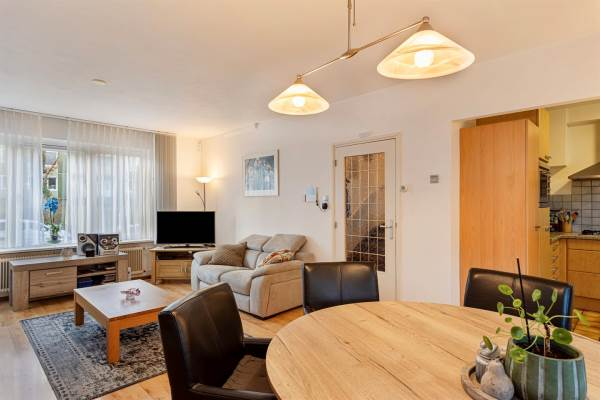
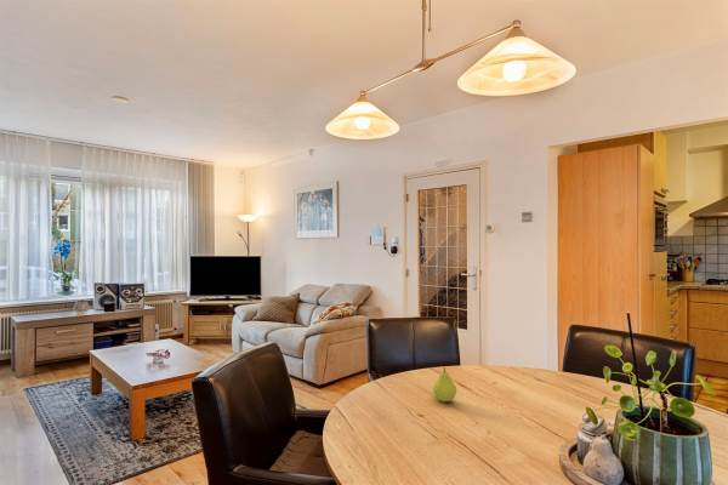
+ fruit [432,366,457,403]
